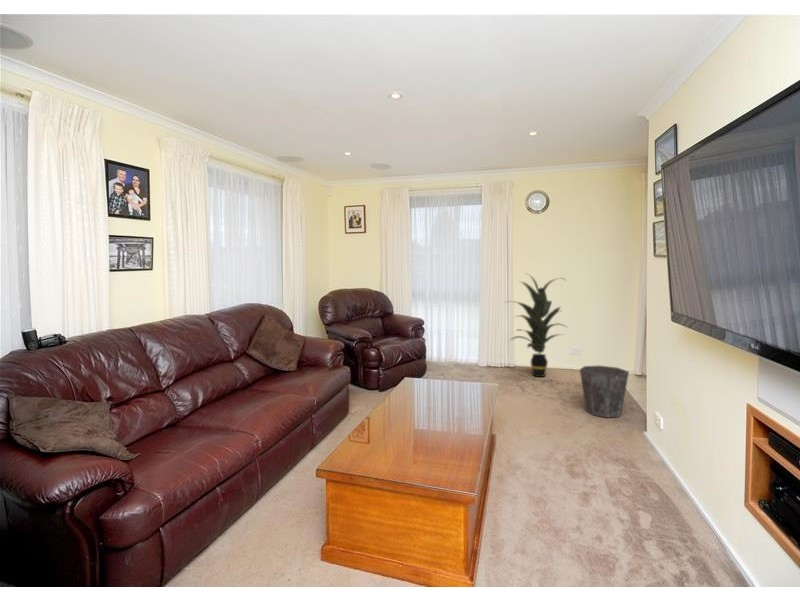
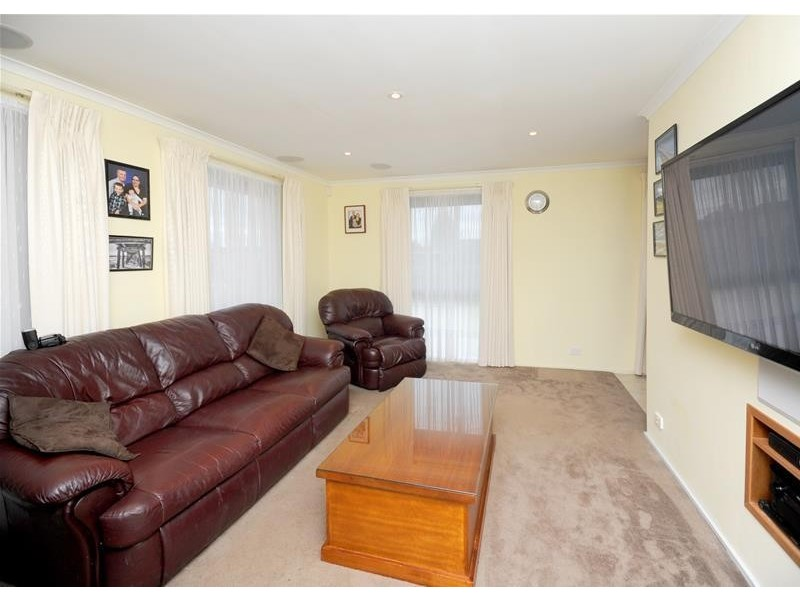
- indoor plant [503,272,570,378]
- waste bin [579,365,630,419]
